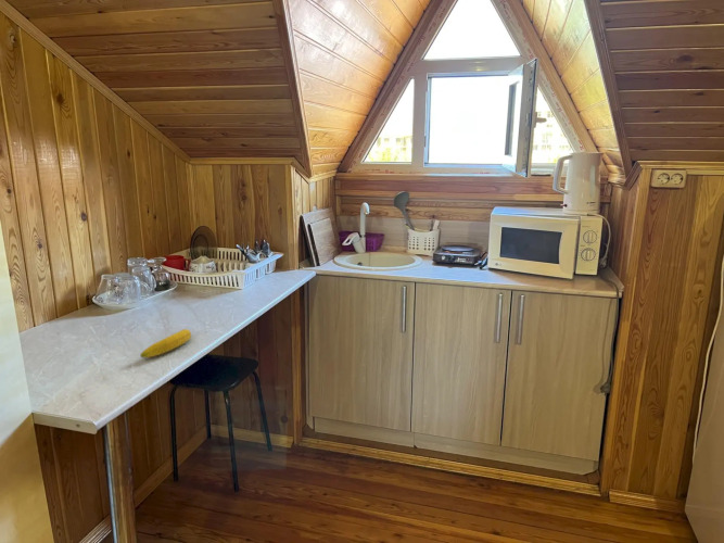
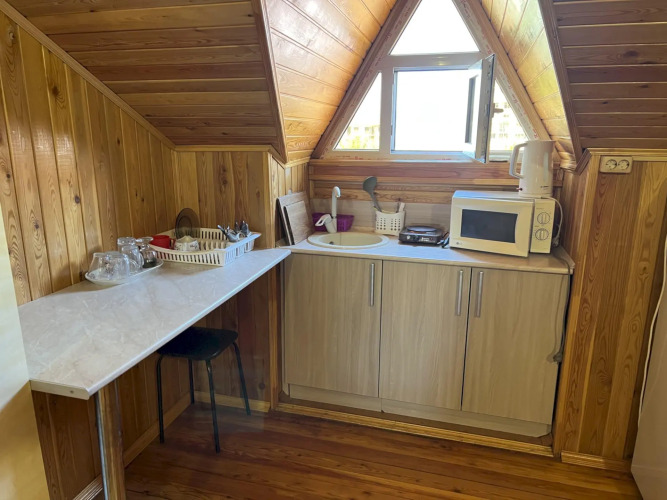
- fruit [139,328,192,358]
